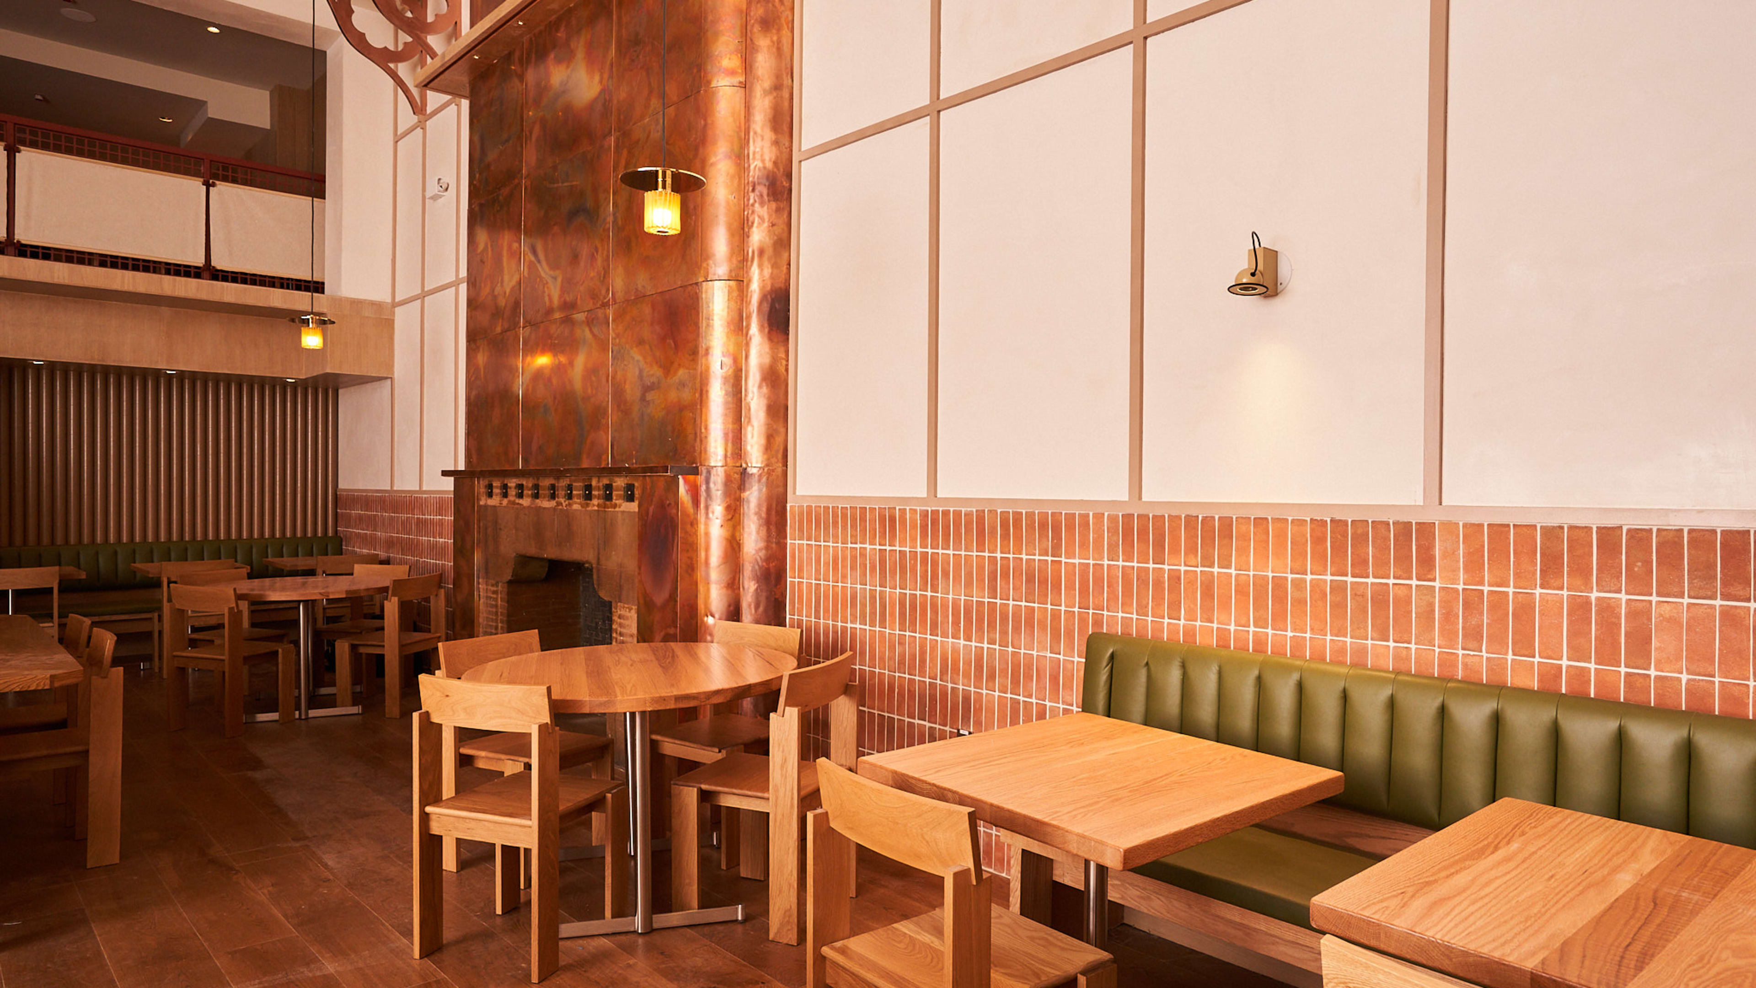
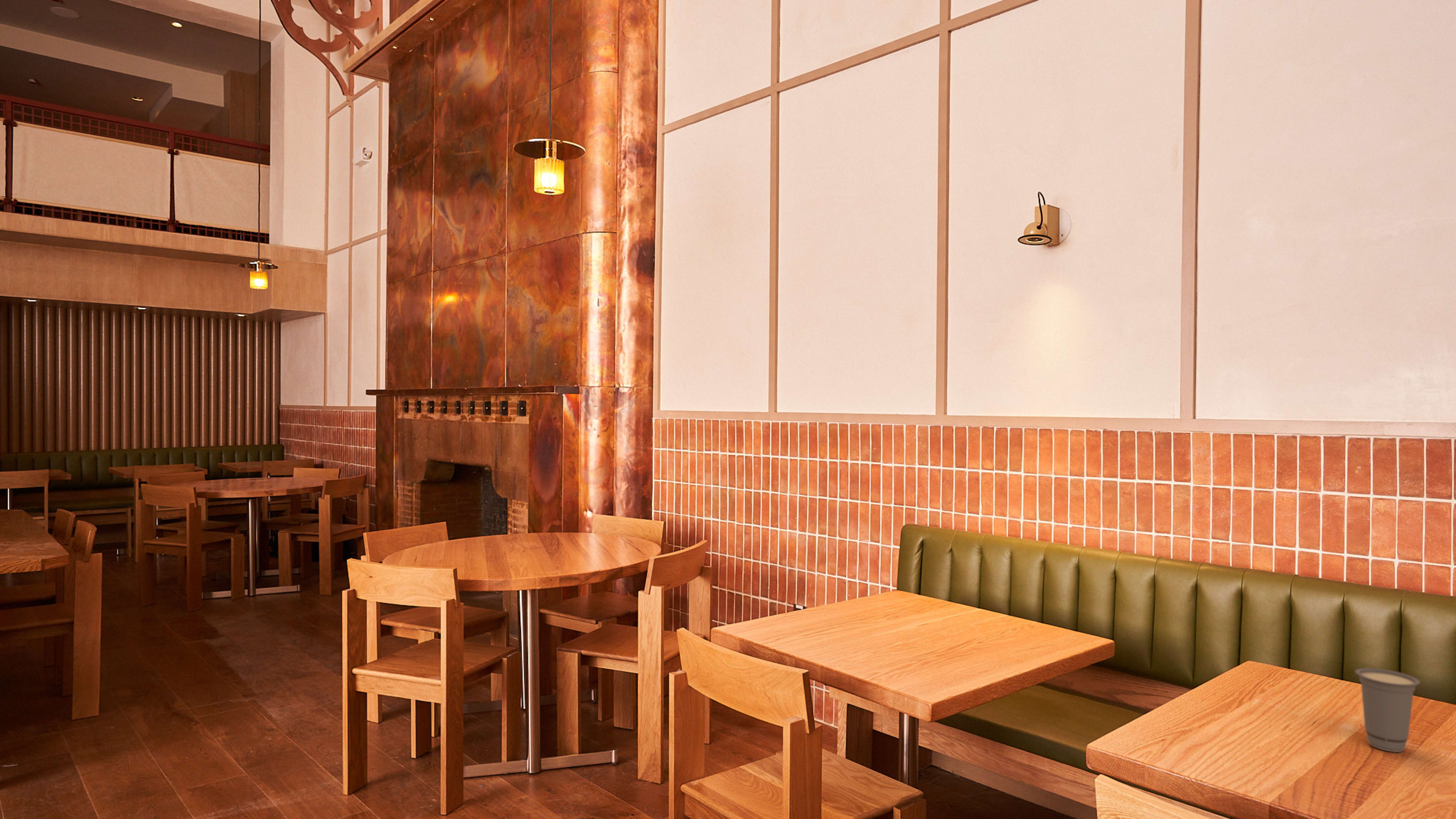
+ cup [1355,667,1421,753]
